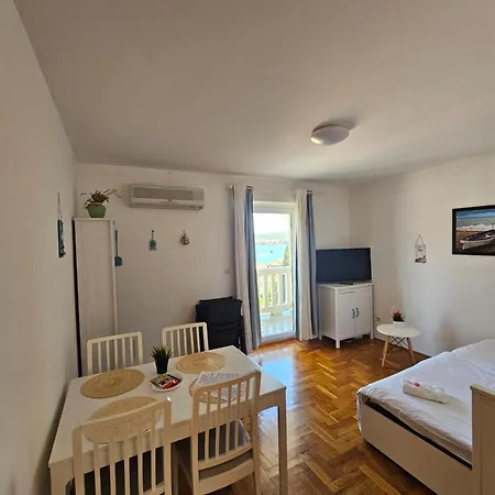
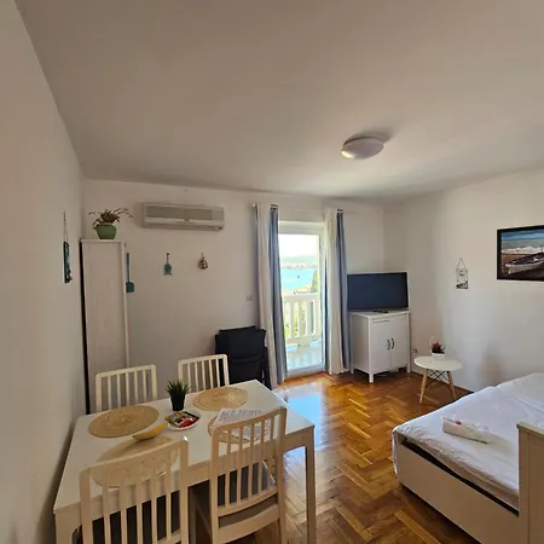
+ banana [131,418,170,441]
